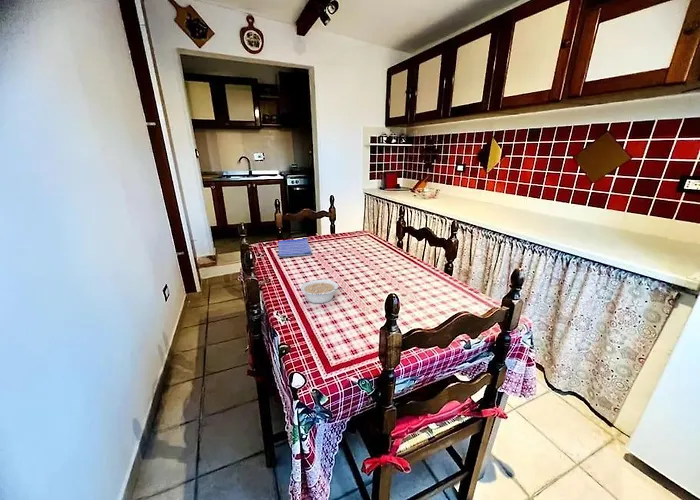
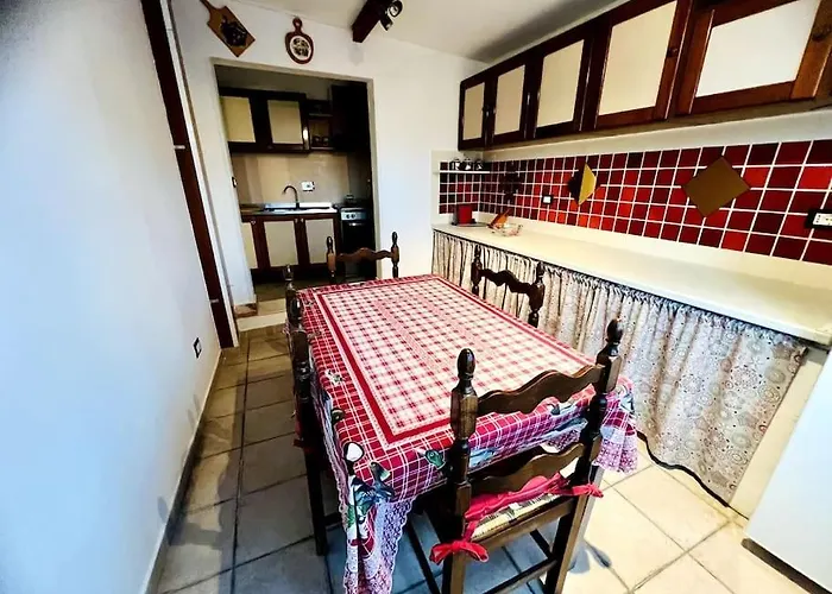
- dish towel [277,237,312,258]
- legume [300,278,344,304]
